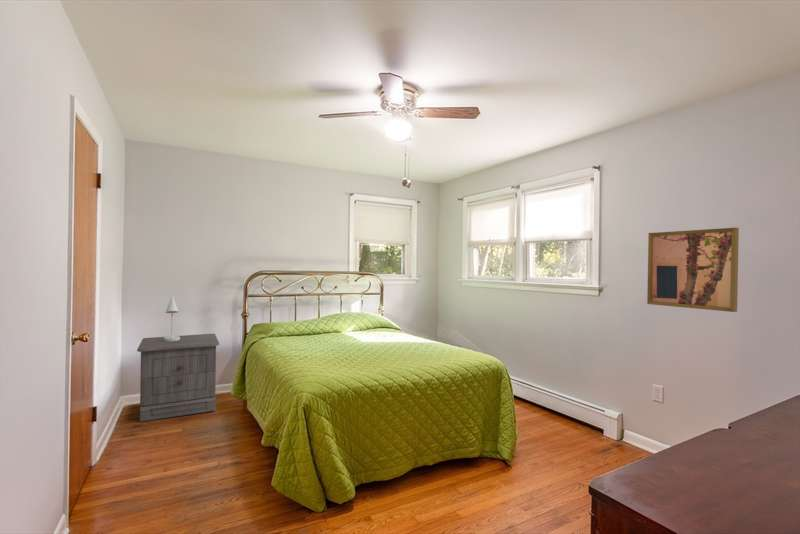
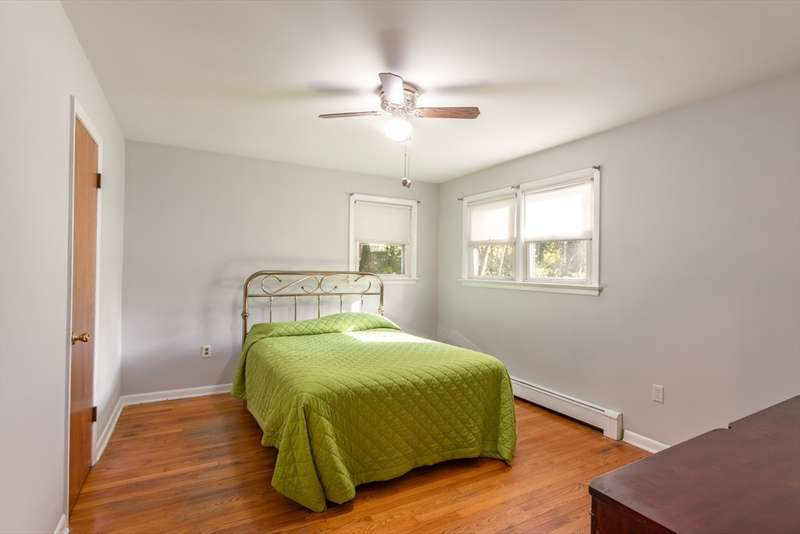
- wall art [646,227,740,313]
- nightstand [136,333,220,423]
- table lamp [164,295,180,341]
